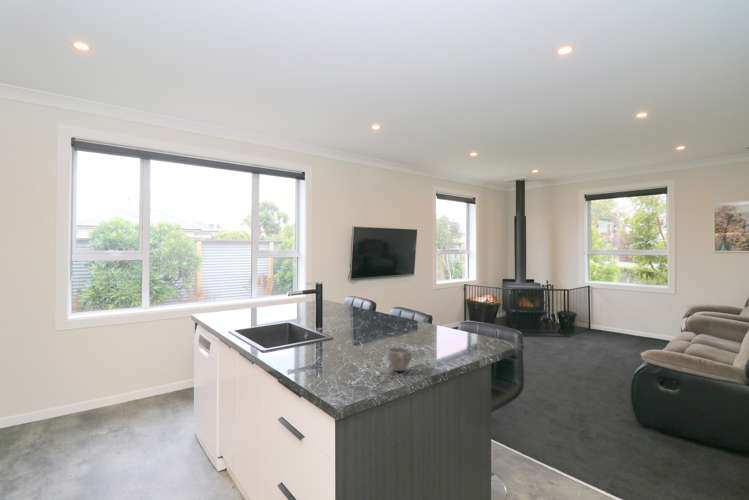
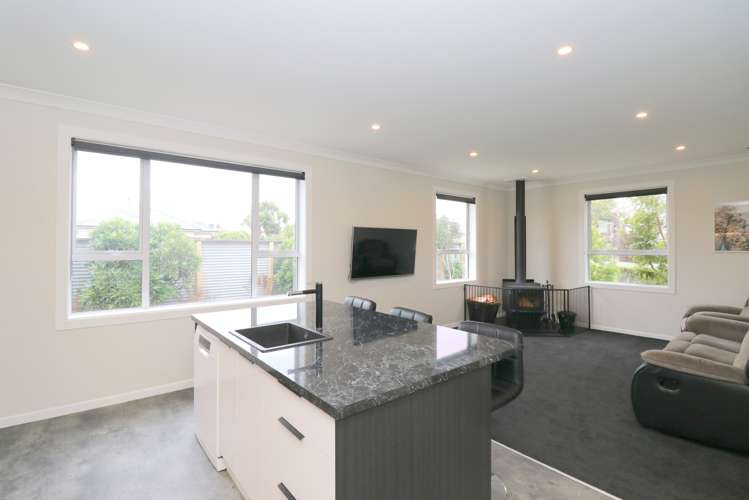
- cup [386,346,413,372]
